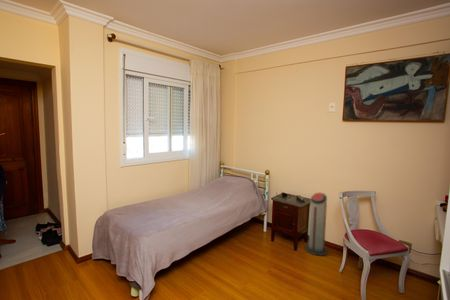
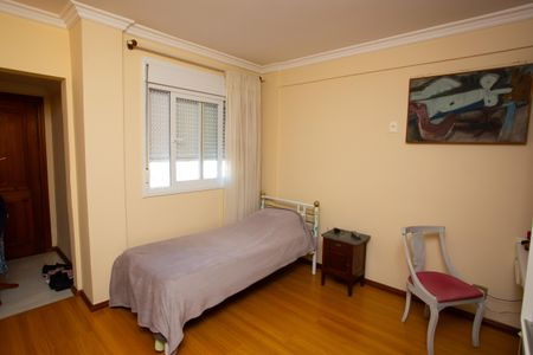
- air purifier [304,192,329,257]
